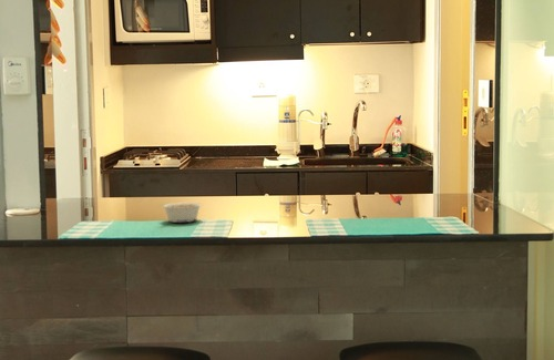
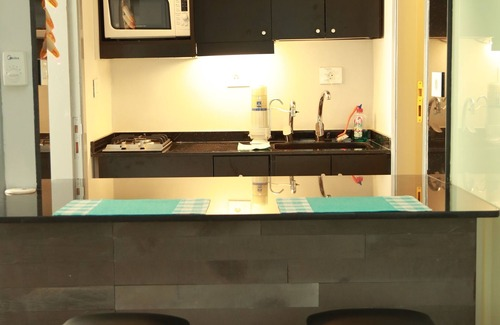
- legume [160,202,203,224]
